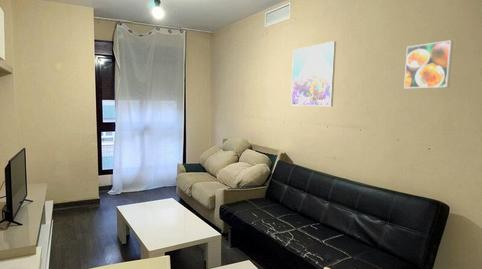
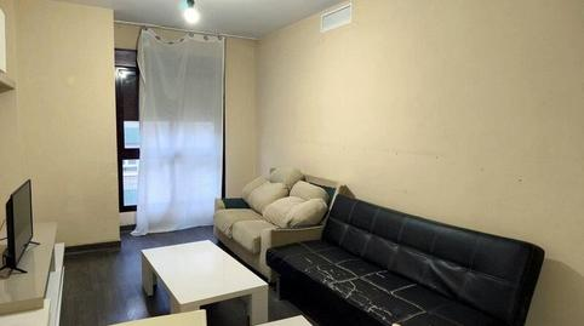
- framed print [290,40,337,107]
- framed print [403,39,454,89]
